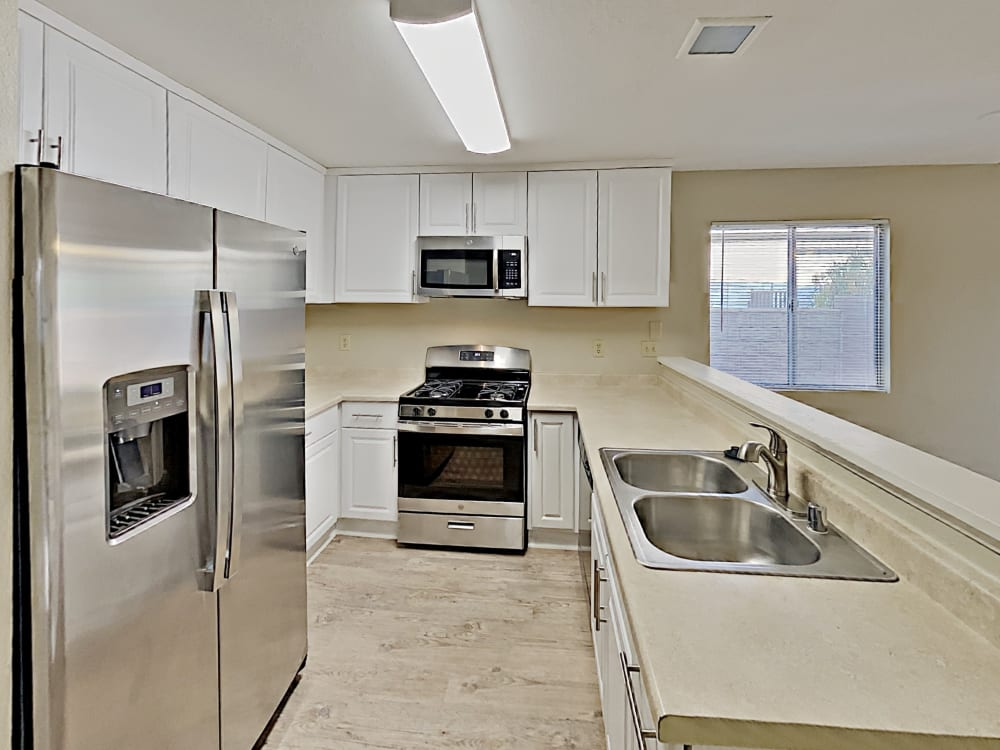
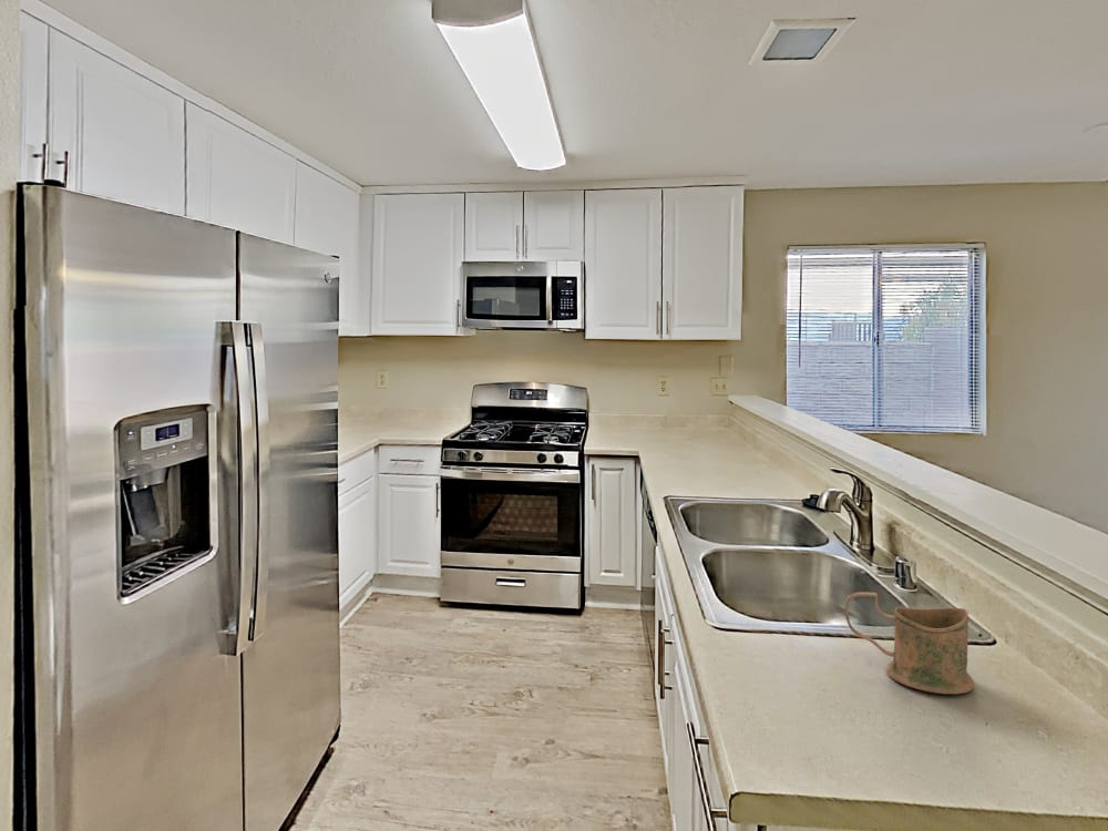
+ mug [844,591,975,695]
